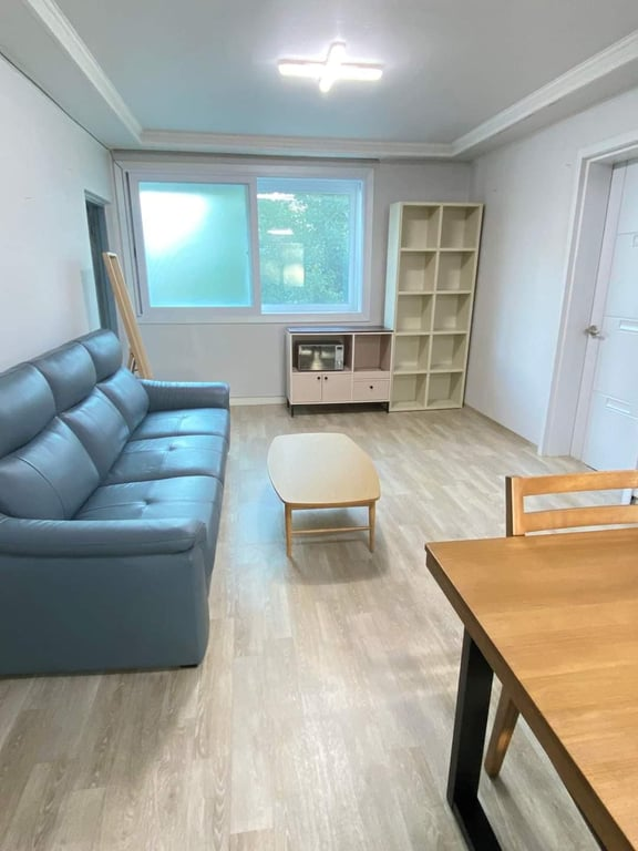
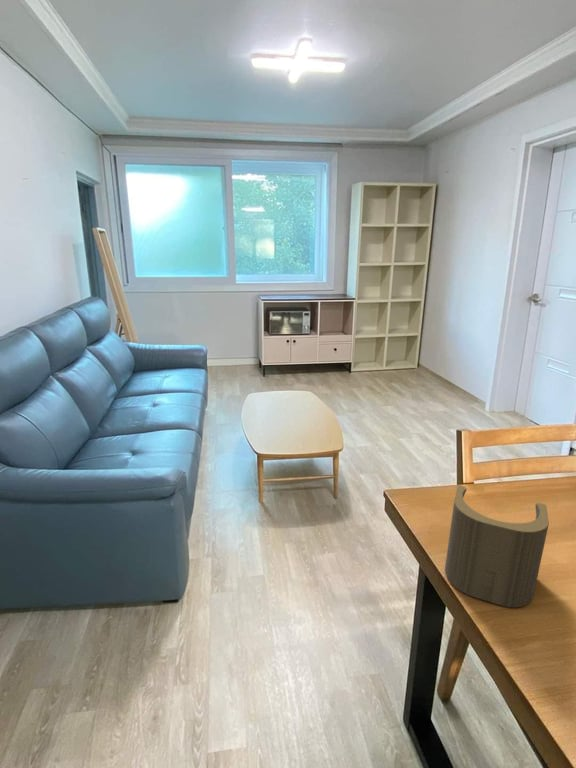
+ pen holder [444,484,550,608]
